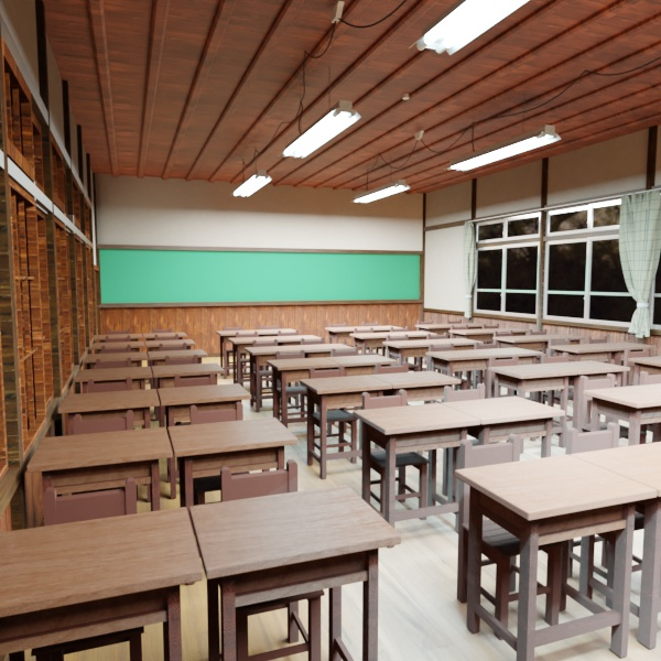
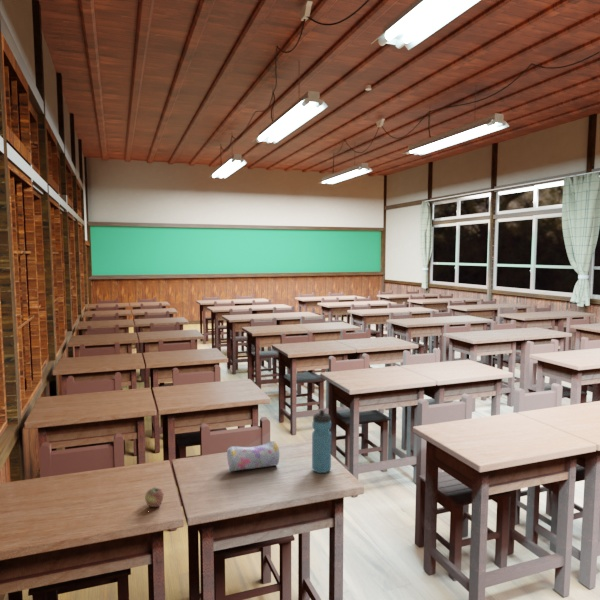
+ pencil case [226,440,280,472]
+ water bottle [311,409,332,474]
+ apple [144,487,165,508]
